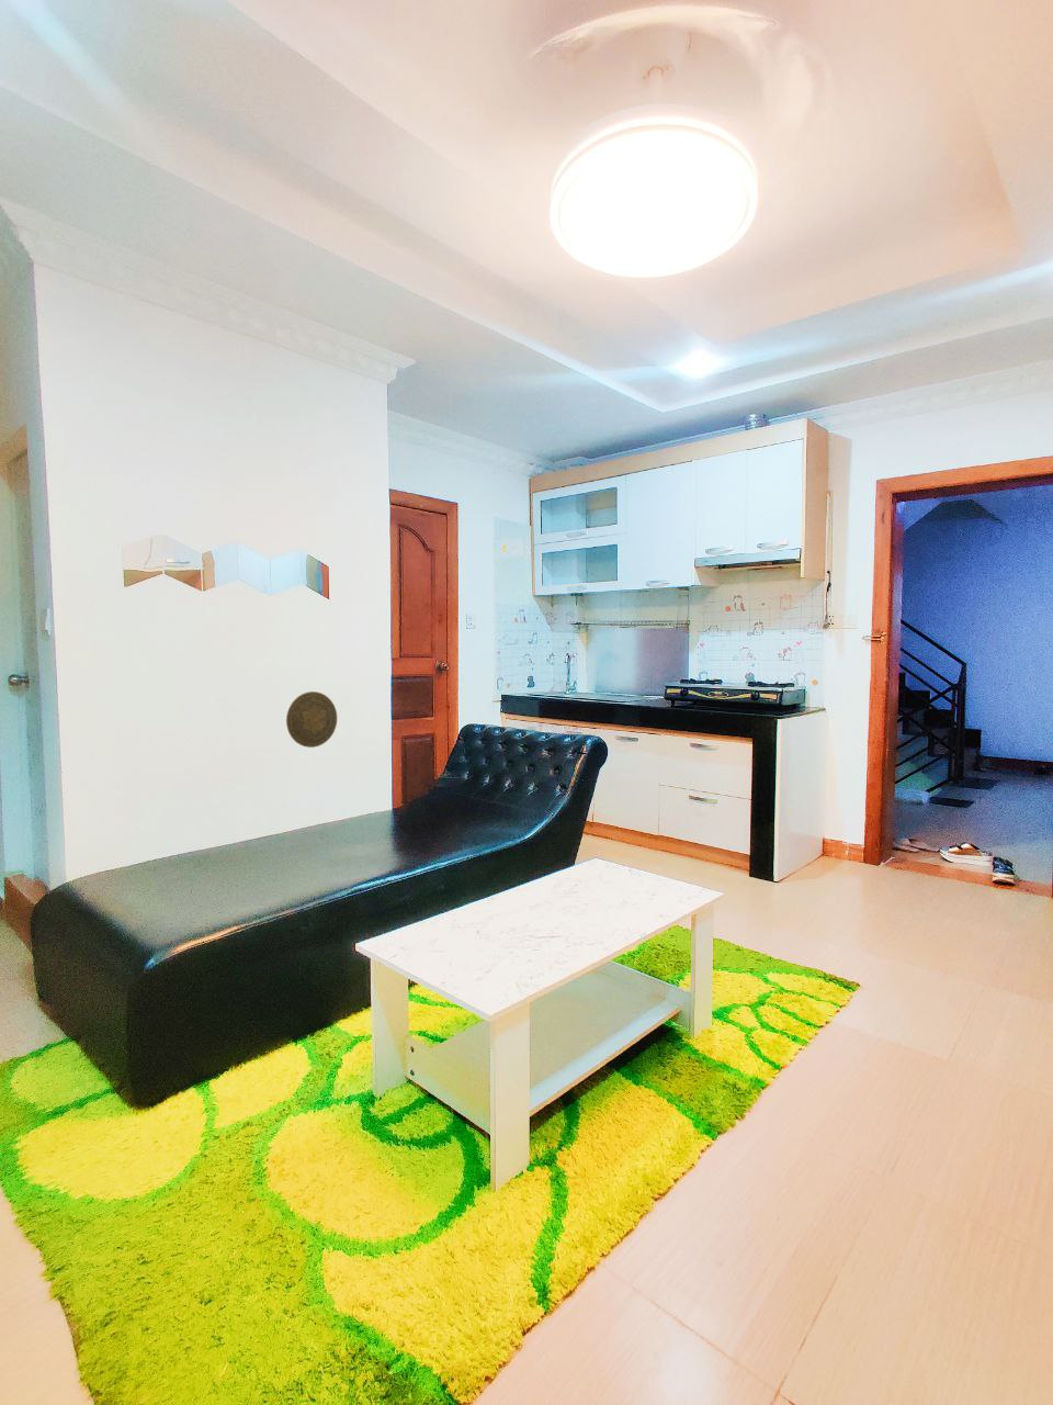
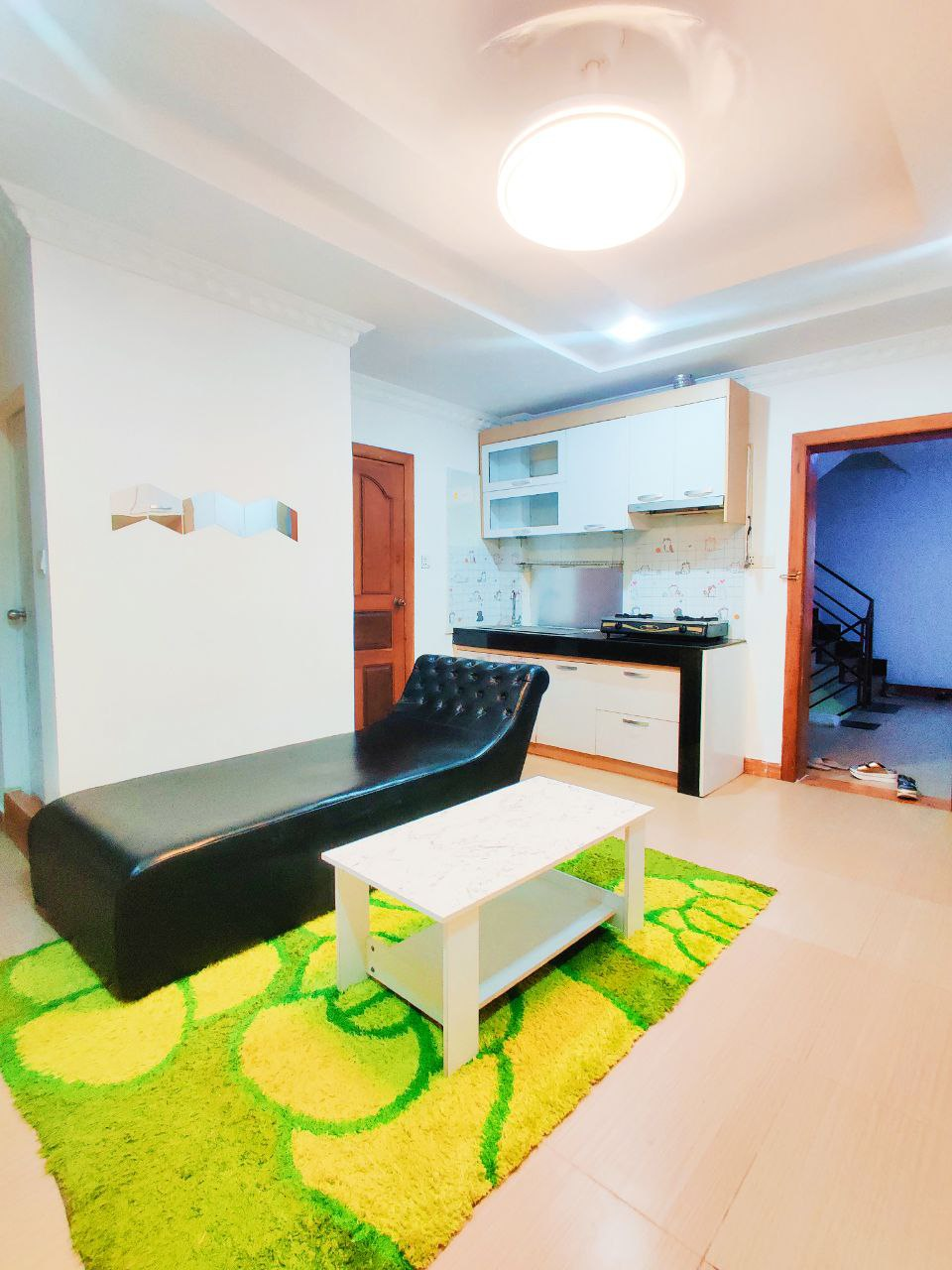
- decorative plate [285,690,337,749]
